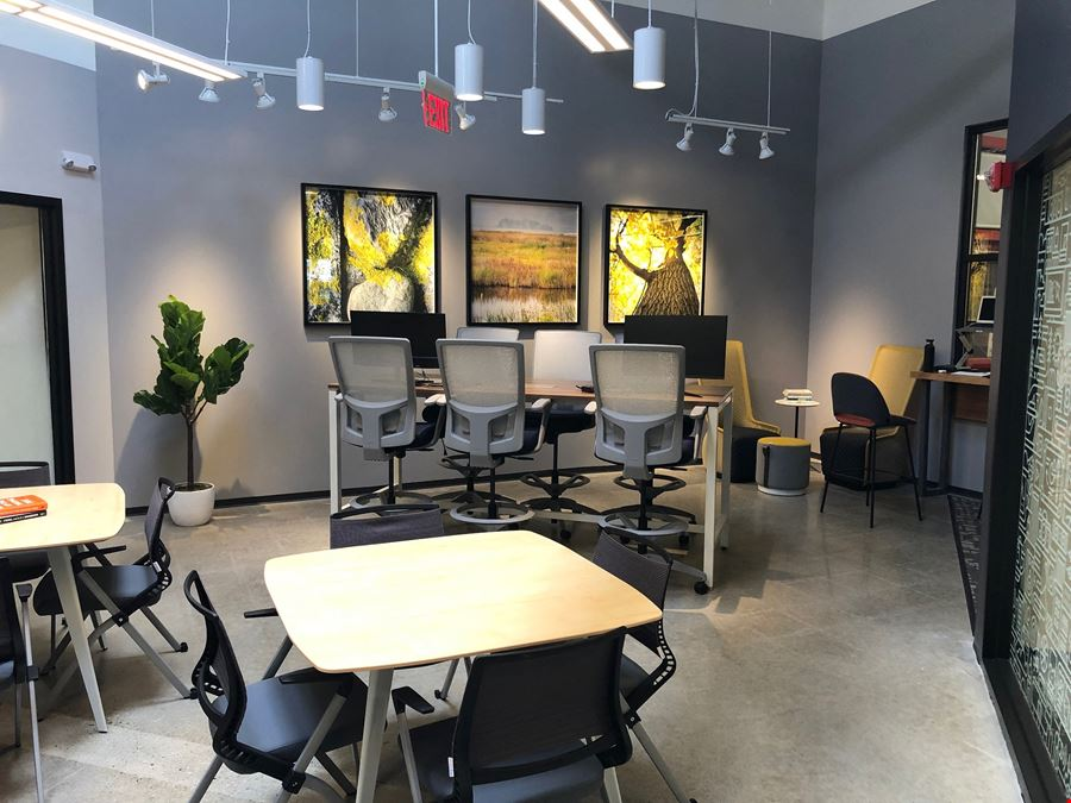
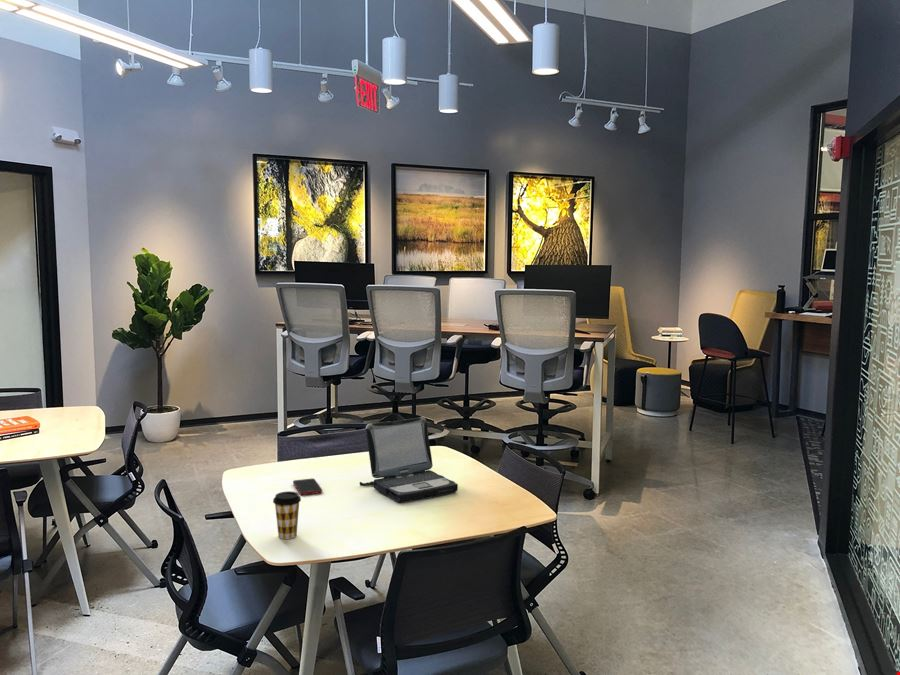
+ cell phone [292,477,323,496]
+ laptop [359,416,459,504]
+ coffee cup [272,490,302,540]
